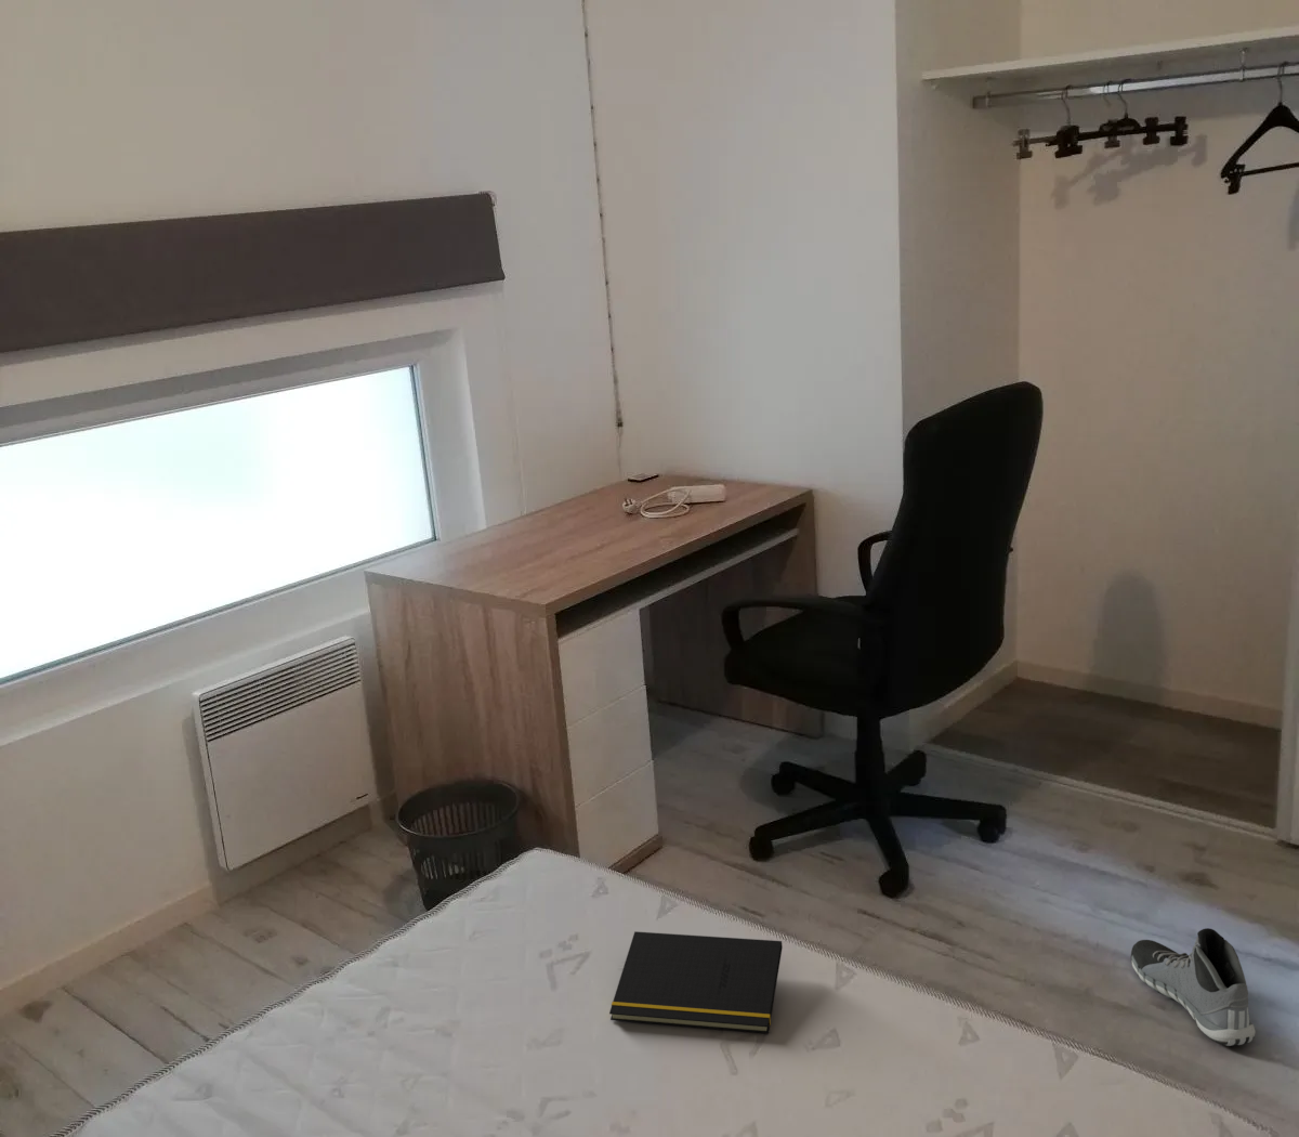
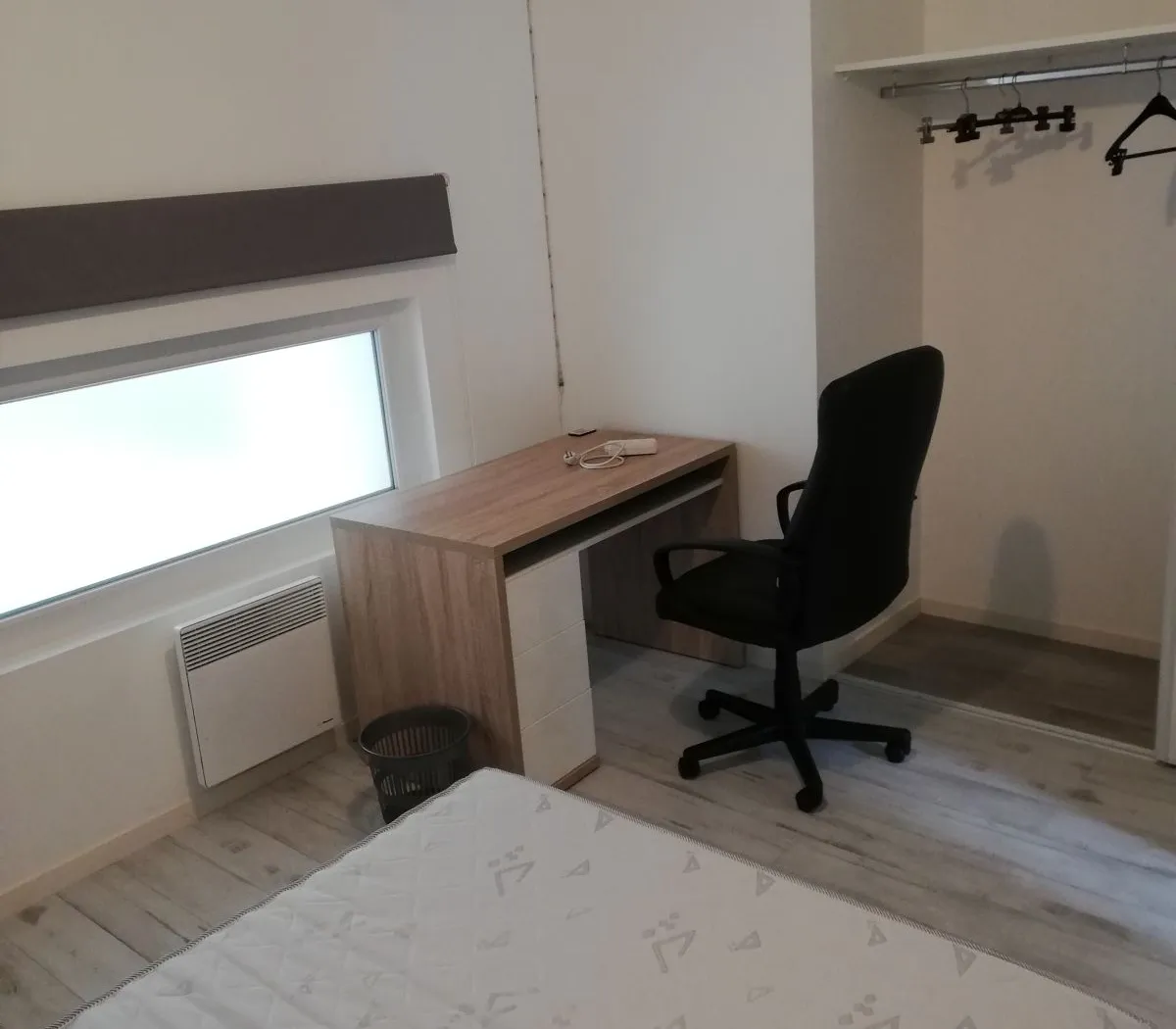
- sneaker [1130,927,1256,1047]
- notepad [609,930,784,1034]
